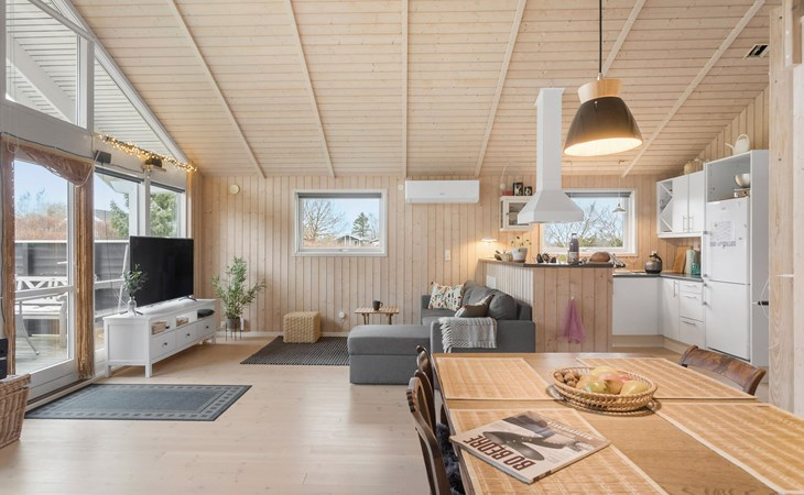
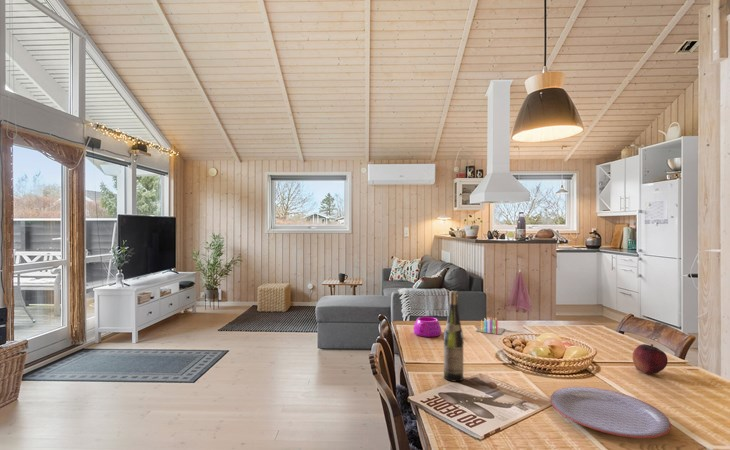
+ fruit [632,343,669,375]
+ plate [550,386,672,439]
+ bowl [412,316,442,338]
+ wine bottle [443,290,464,382]
+ candle [475,317,506,335]
